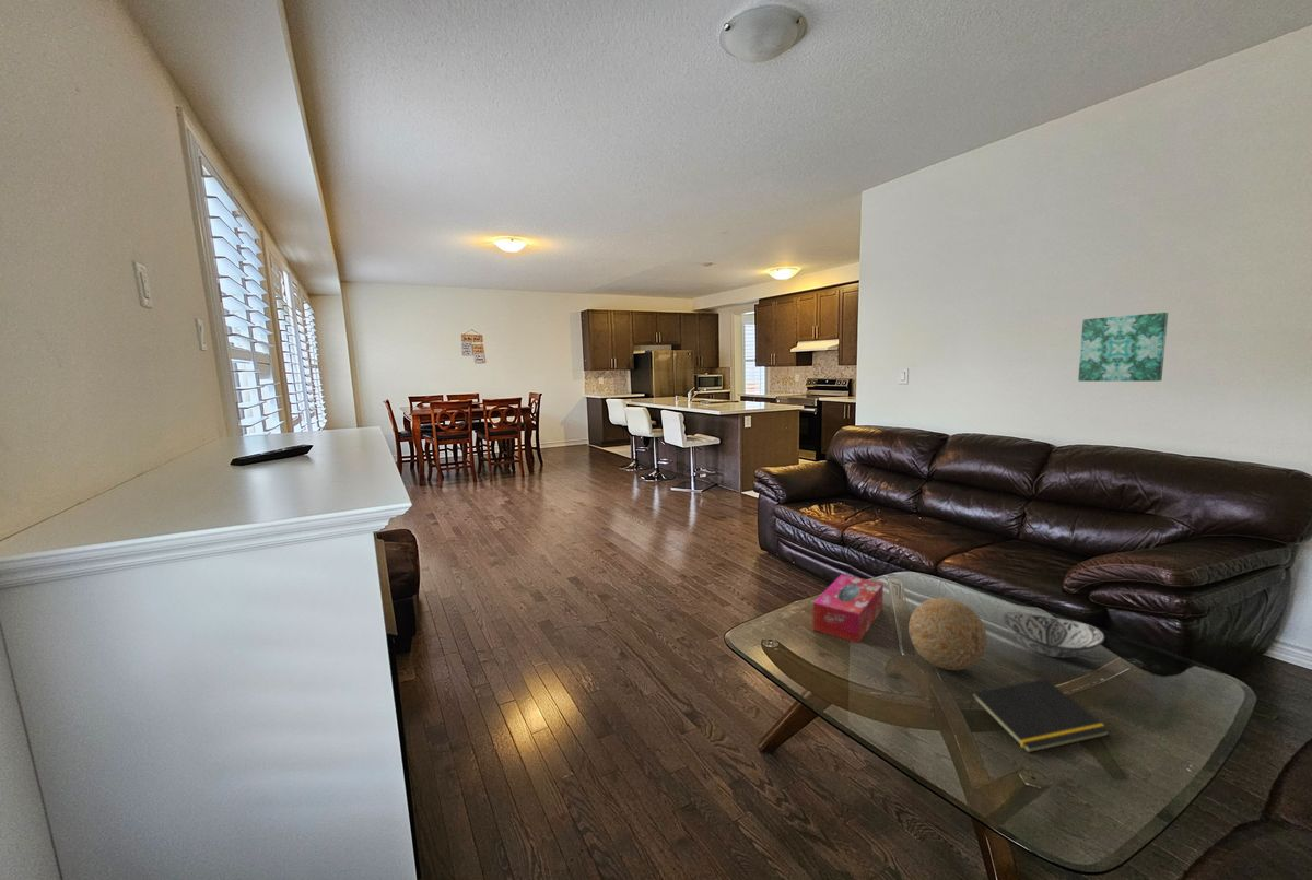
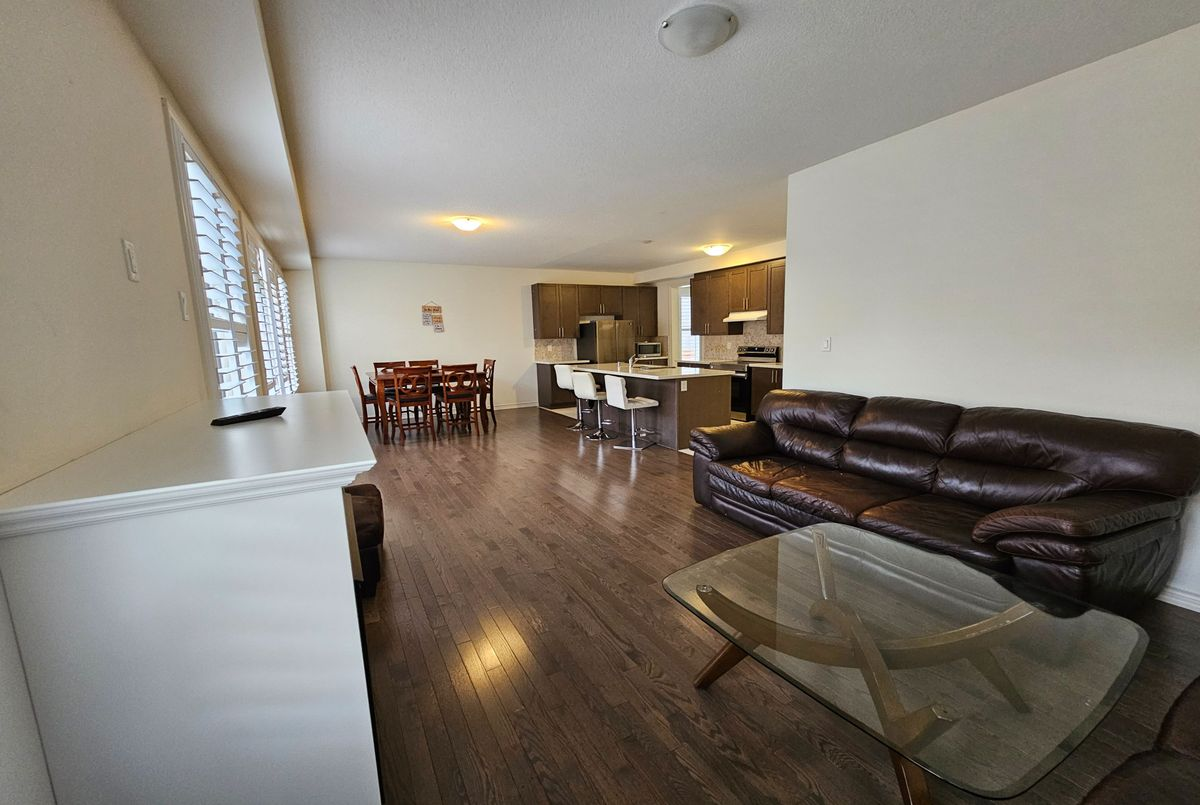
- wall art [1077,312,1169,383]
- tissue box [812,573,885,644]
- decorative bowl [1000,611,1106,659]
- decorative ball [907,597,988,671]
- notepad [969,678,1112,754]
